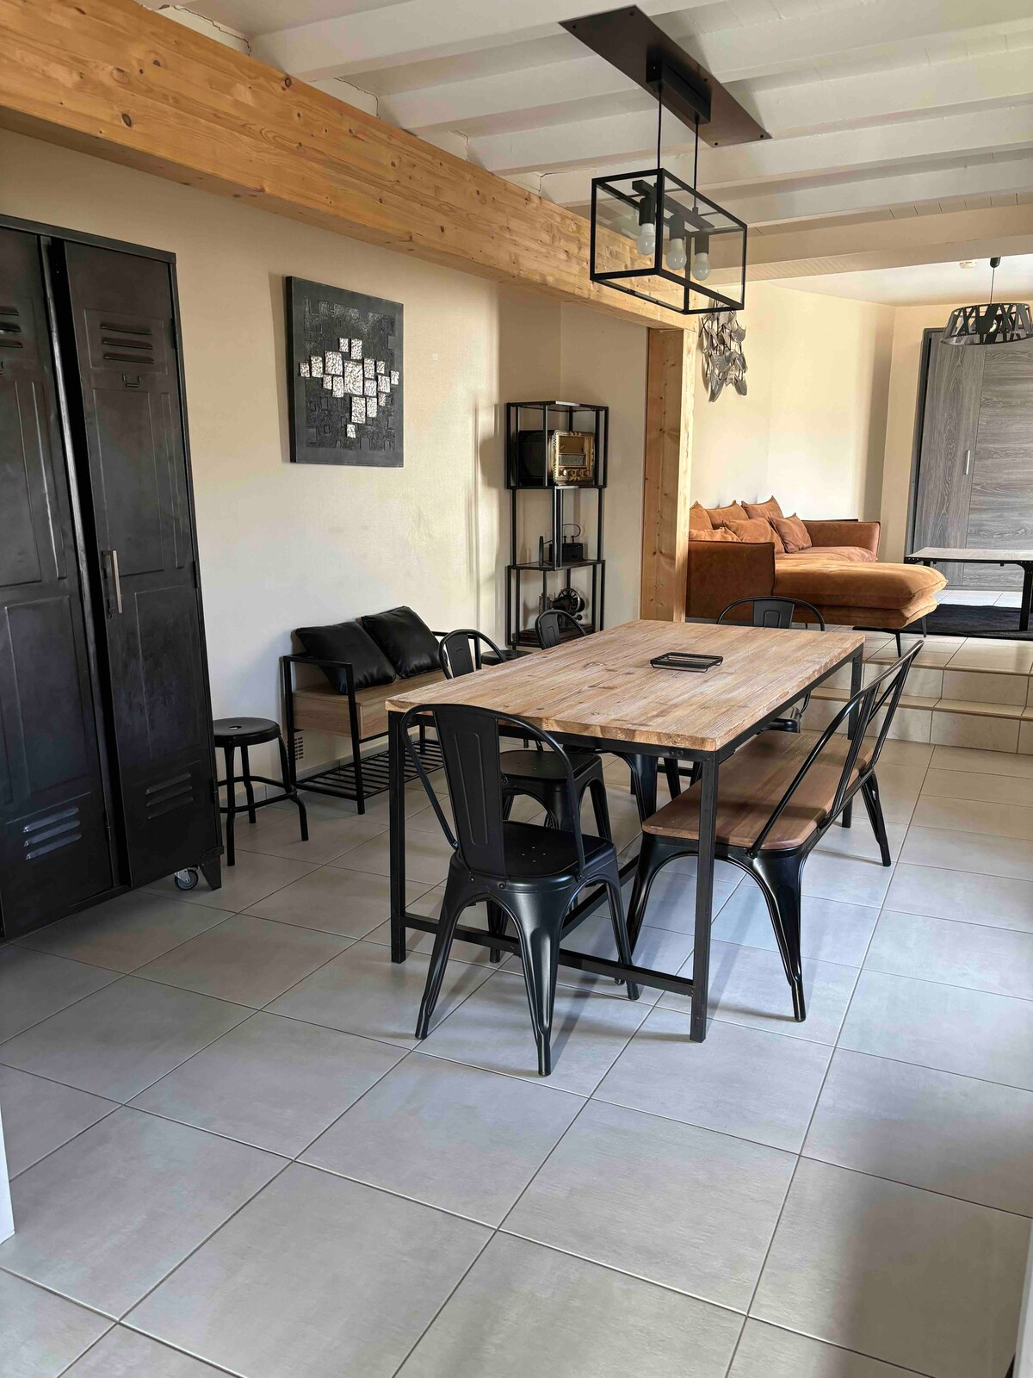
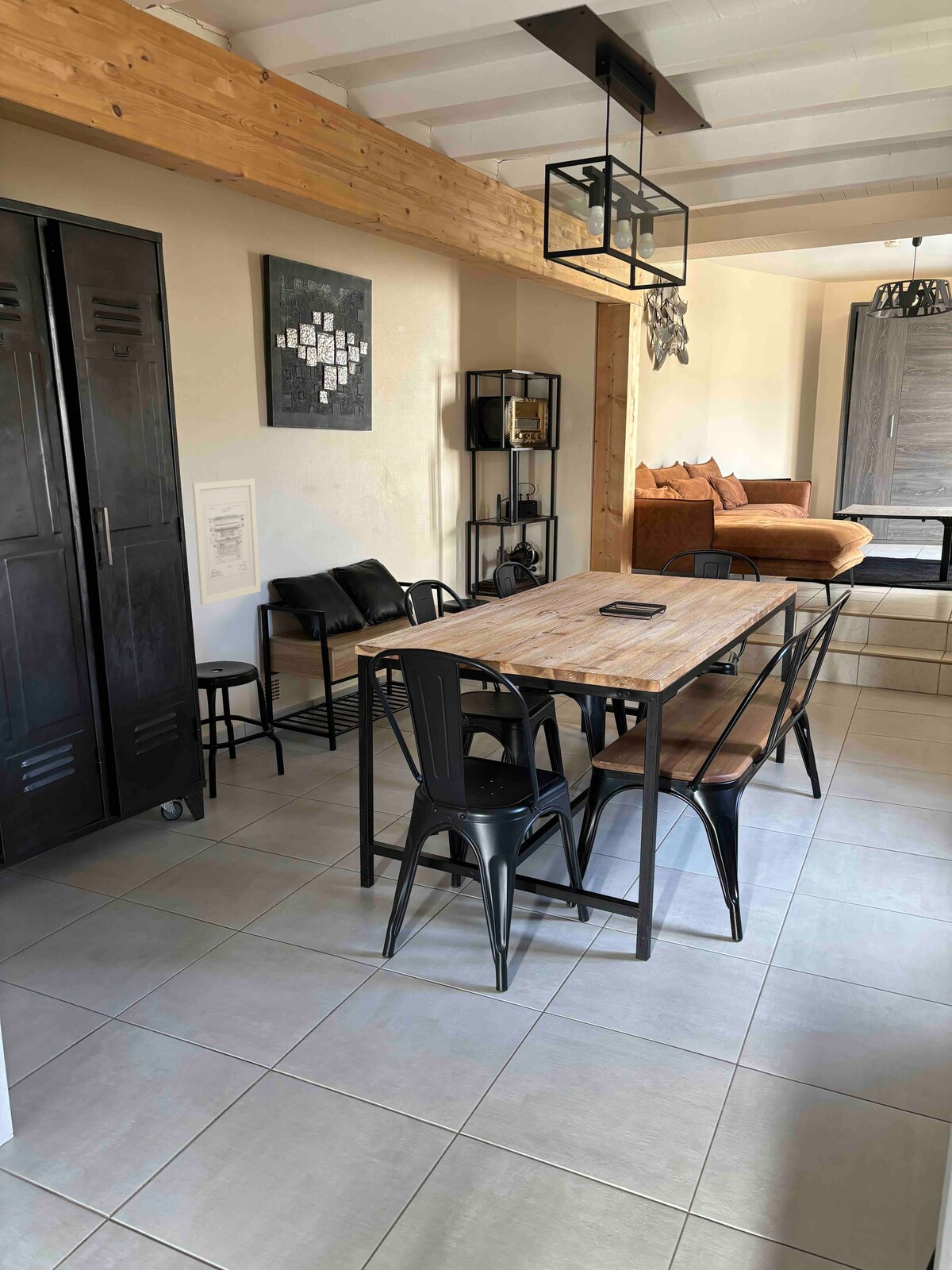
+ wall art [191,478,262,606]
